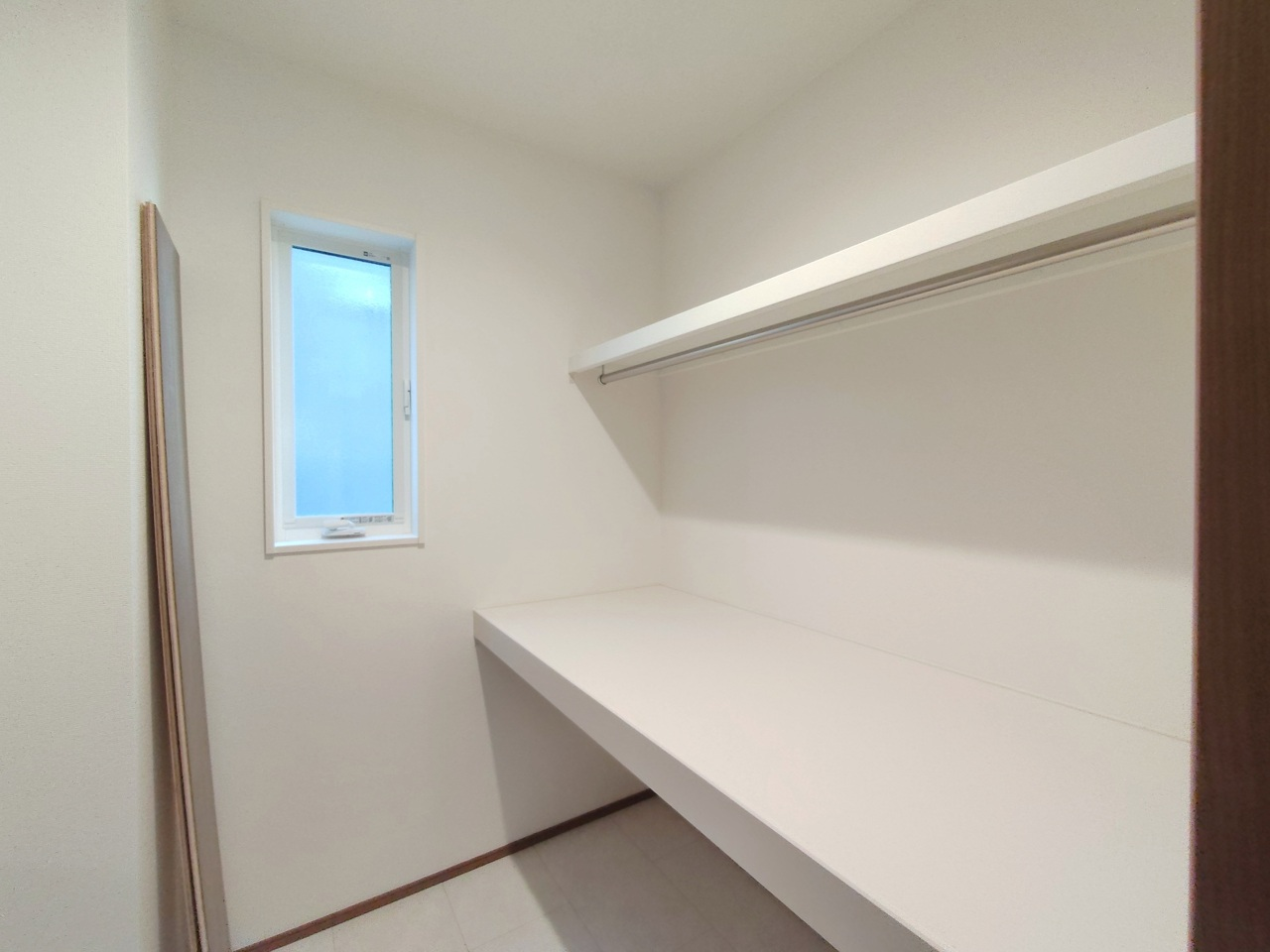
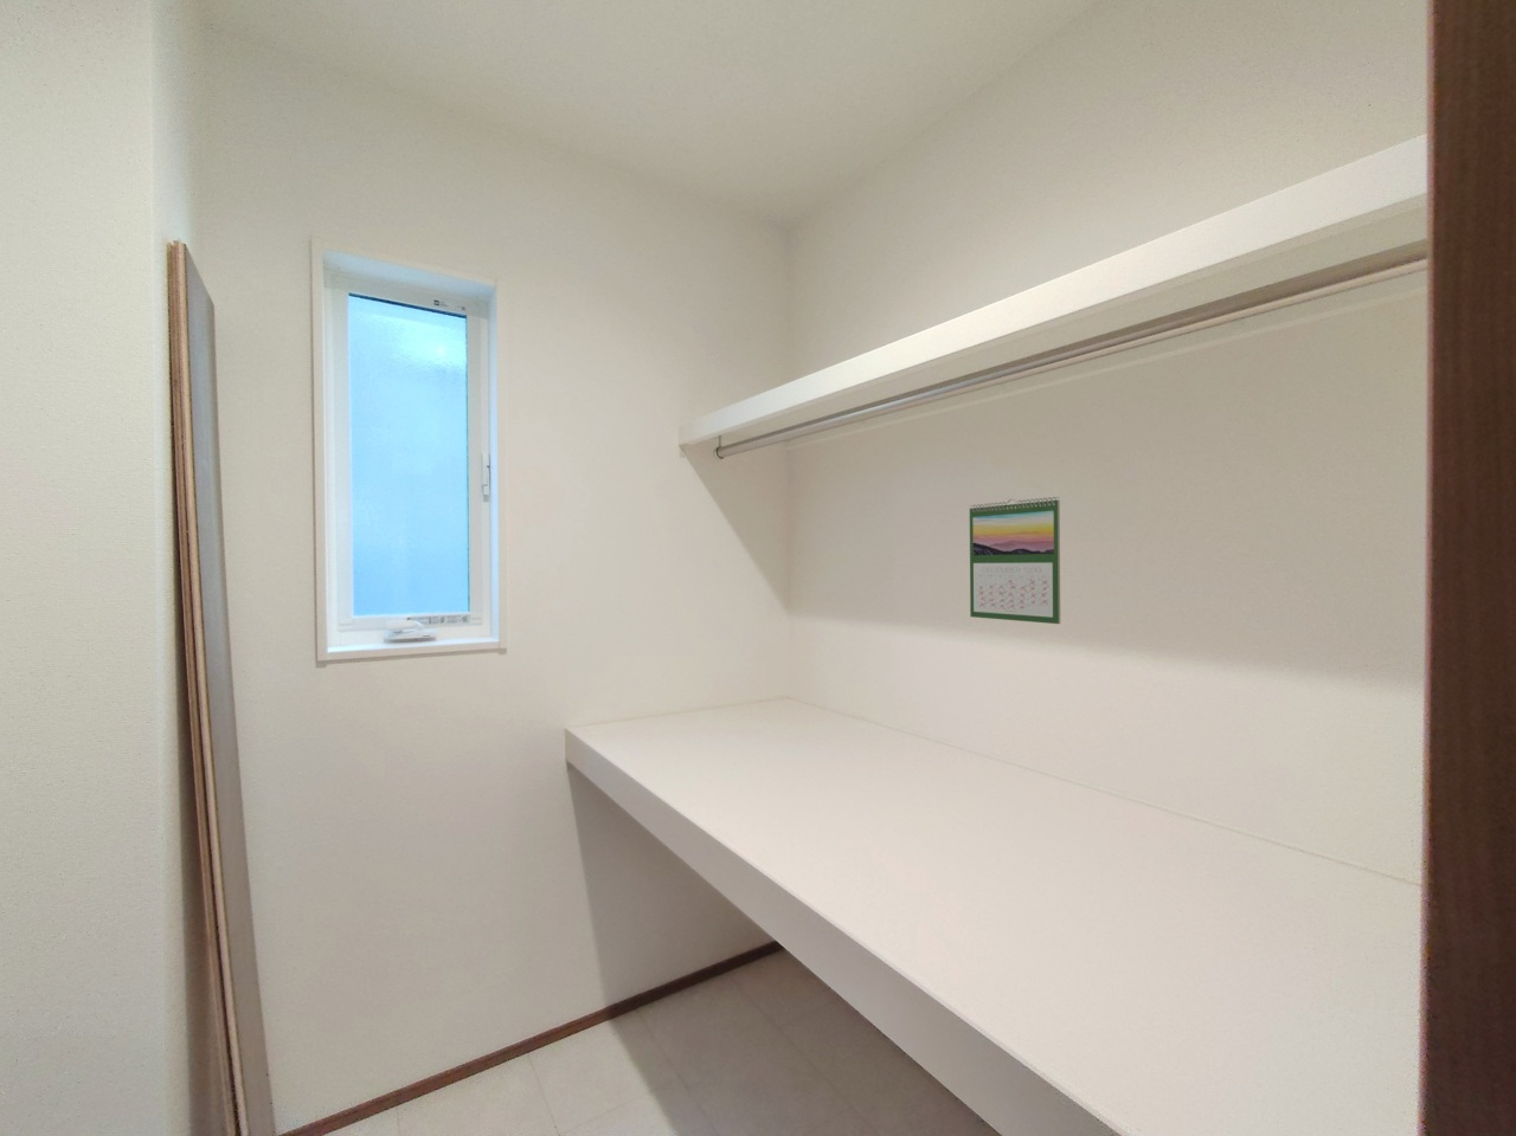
+ calendar [969,496,1061,625]
